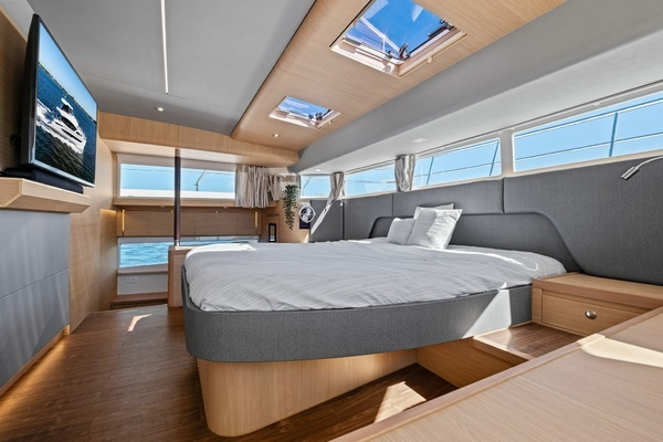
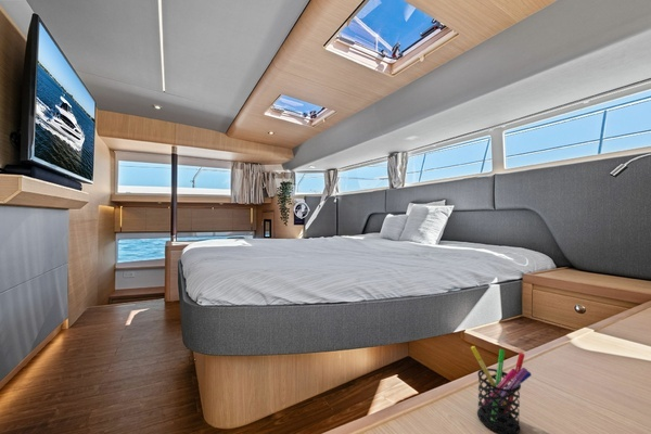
+ pen holder [470,345,533,434]
